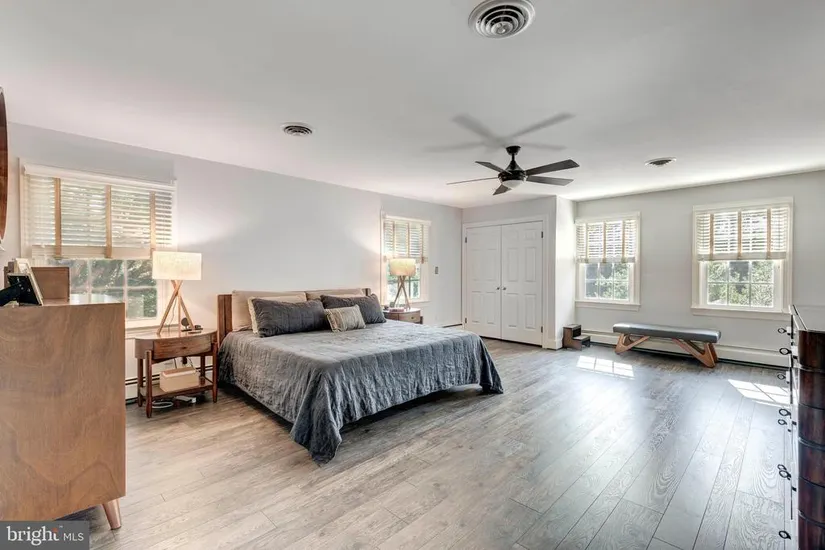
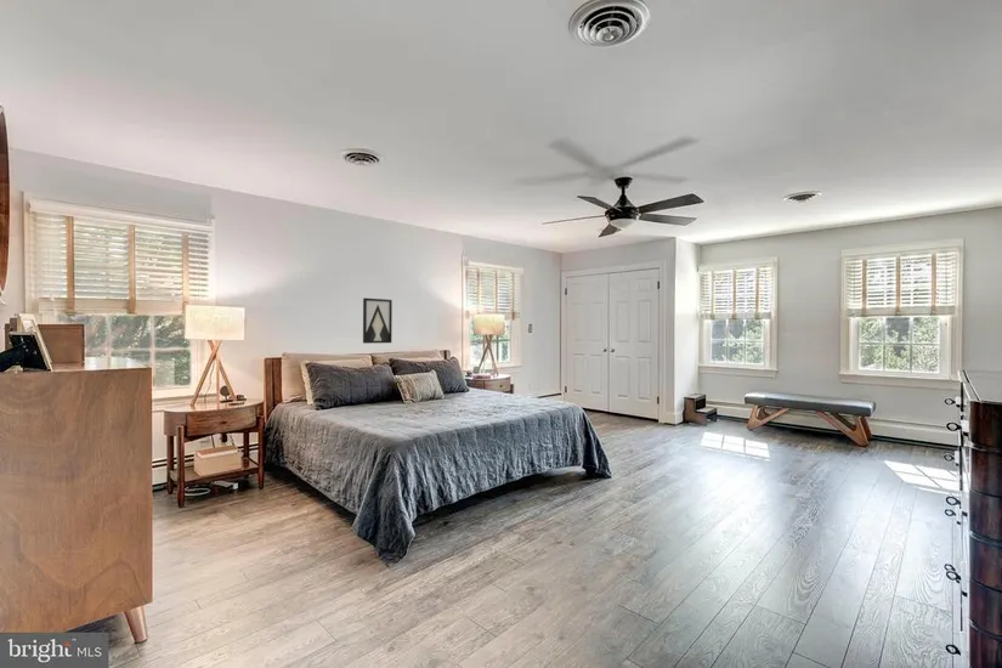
+ wall art [362,296,394,345]
